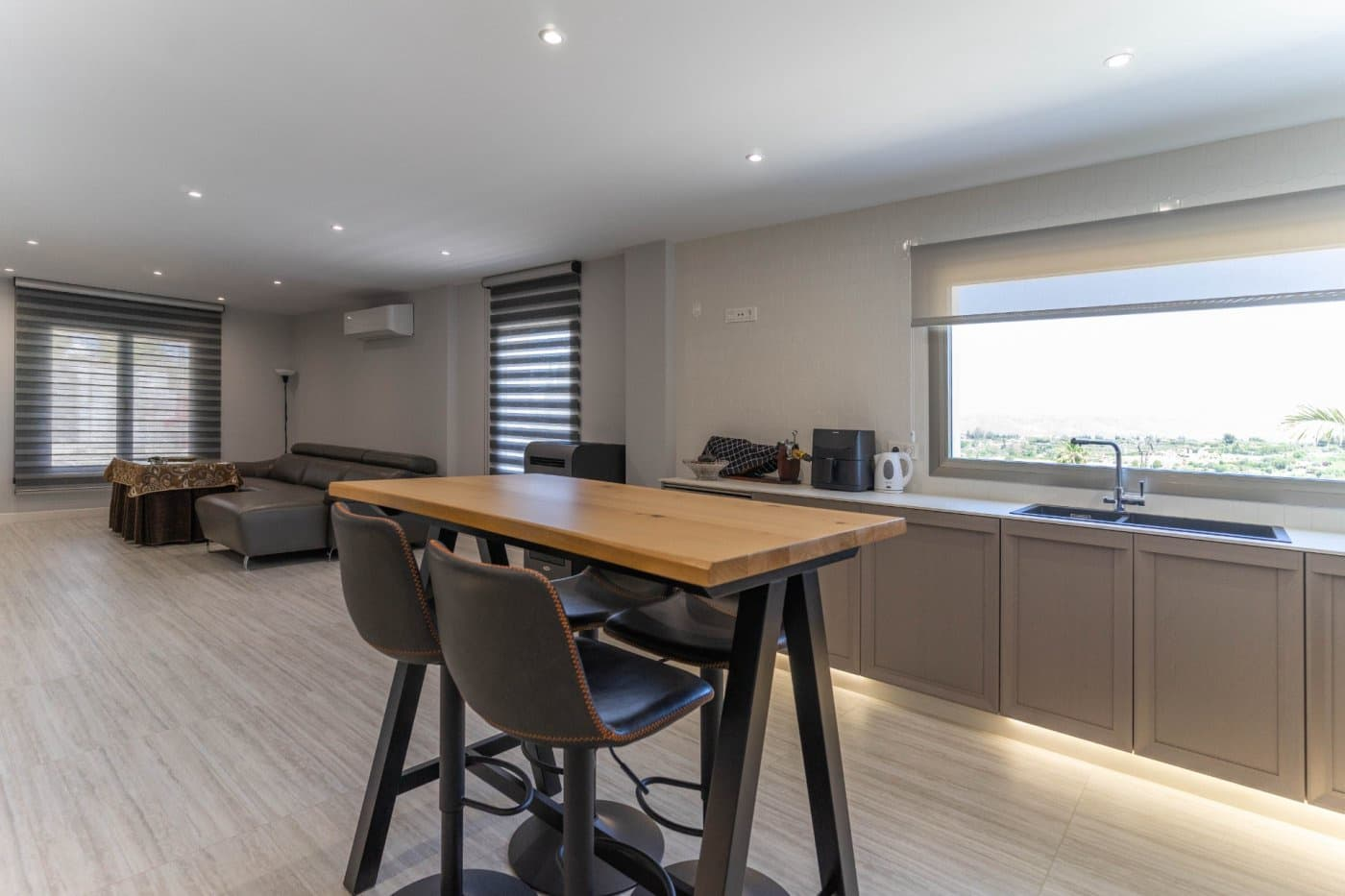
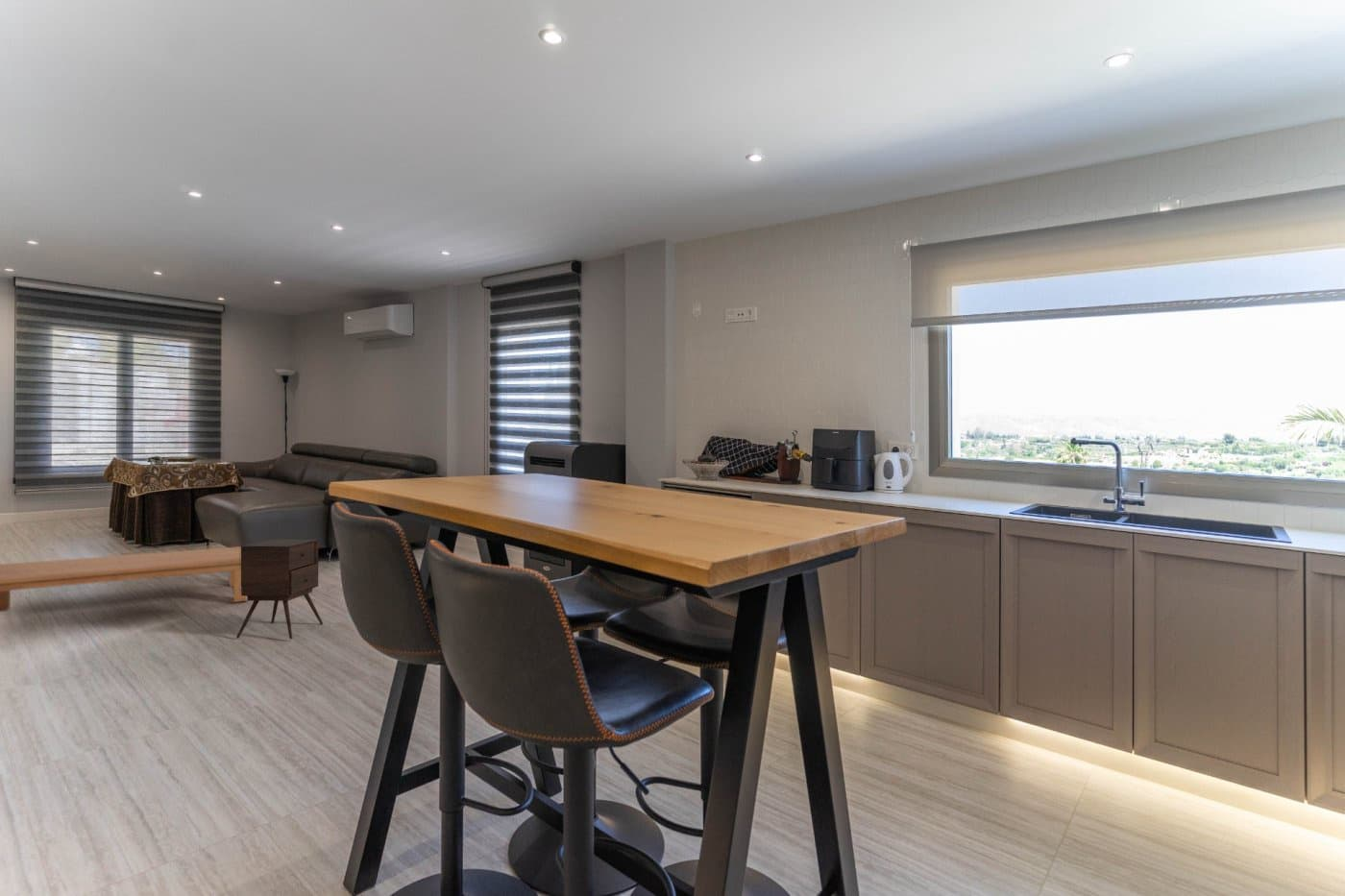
+ side table [235,539,324,640]
+ coffee table [0,545,248,613]
